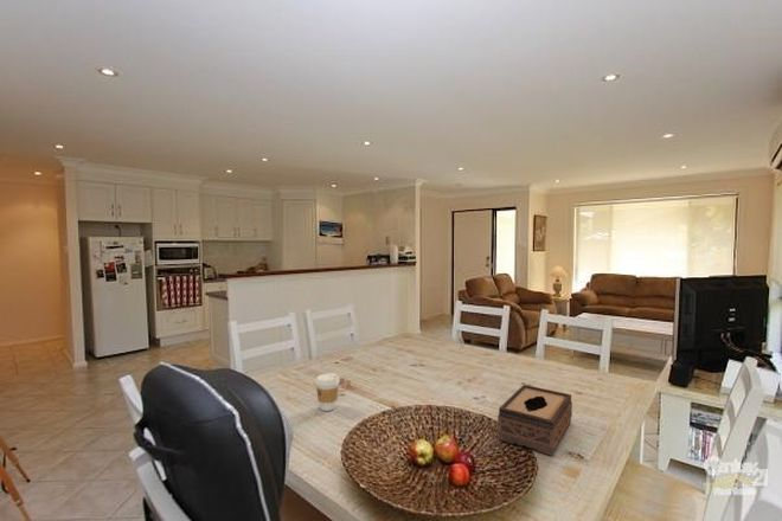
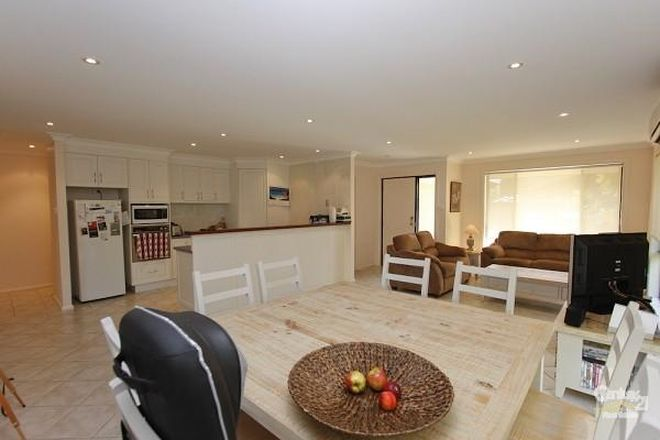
- coffee cup [314,372,340,412]
- tissue box [496,384,573,457]
